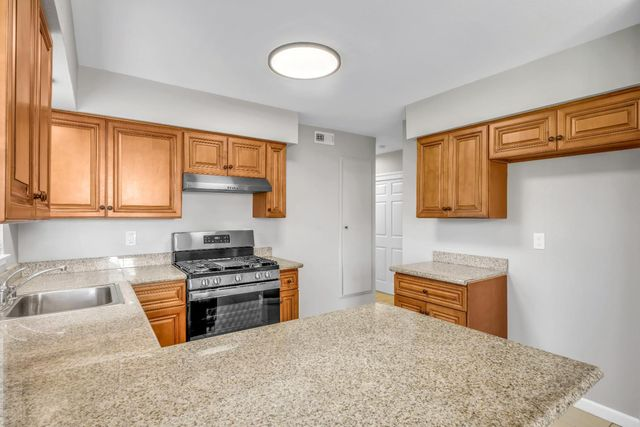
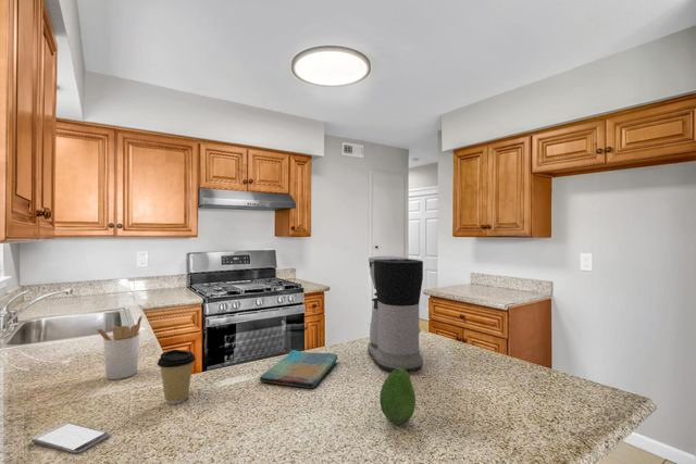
+ fruit [378,367,417,426]
+ utensil holder [96,314,144,380]
+ coffee cup [157,349,197,405]
+ smartphone [32,422,111,456]
+ coffee maker [366,254,424,374]
+ dish towel [259,349,338,389]
